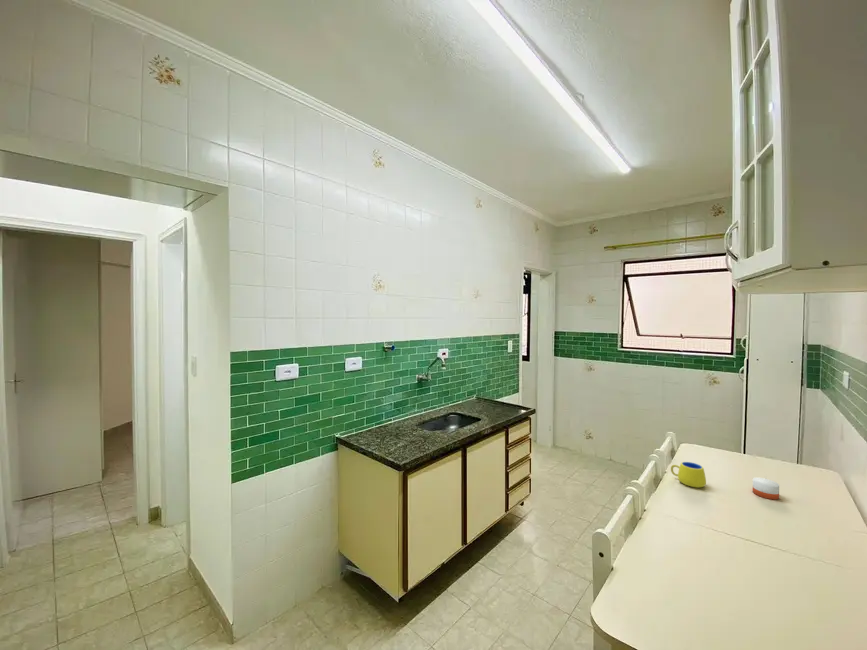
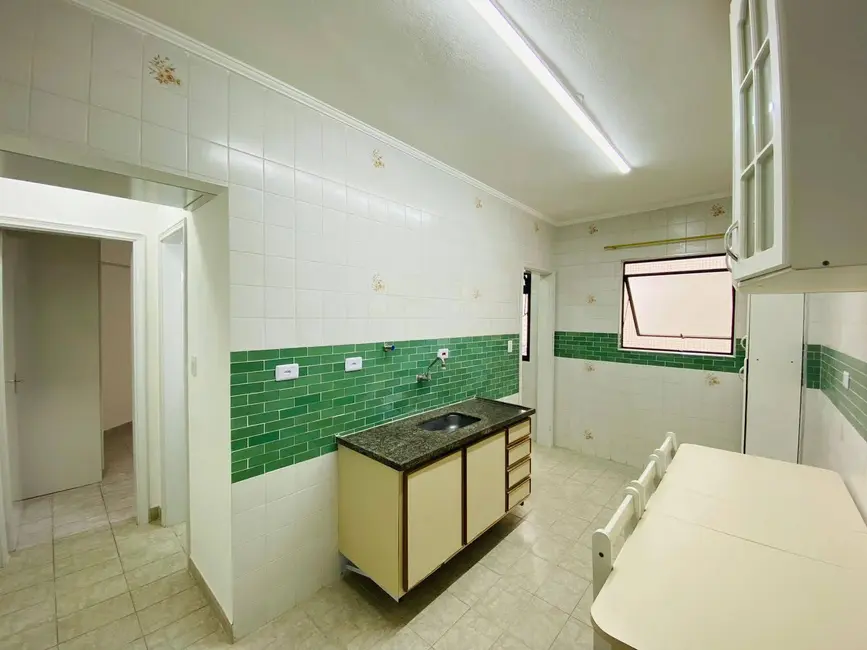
- mug [670,461,707,489]
- candle [752,473,780,500]
